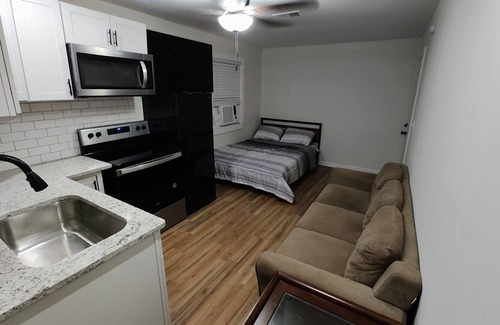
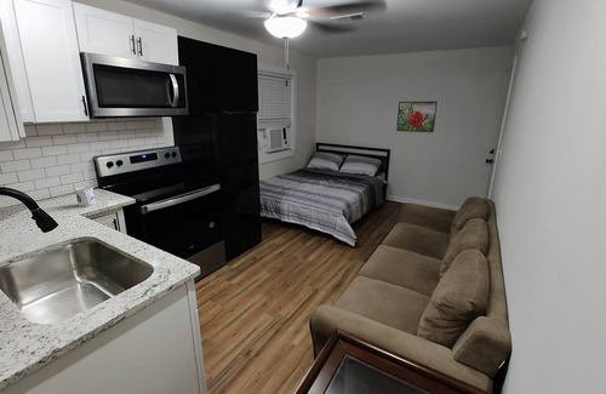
+ mug [74,185,96,207]
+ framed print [395,99,439,133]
